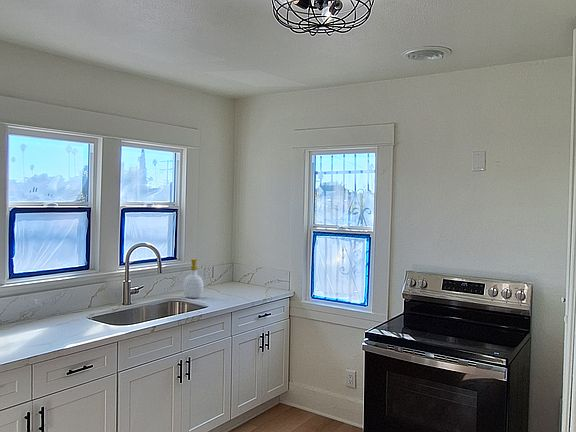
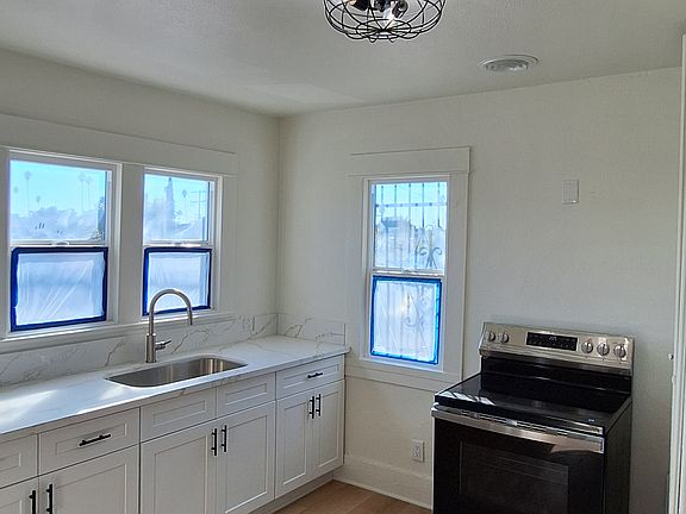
- soap bottle [182,258,205,299]
